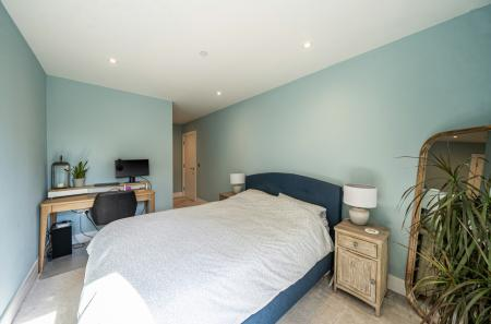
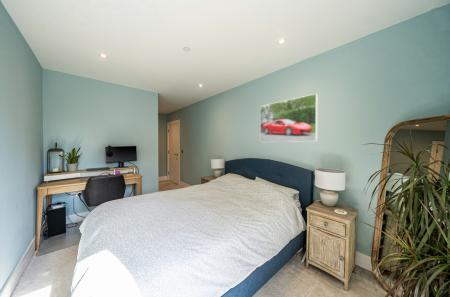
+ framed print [259,93,319,143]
